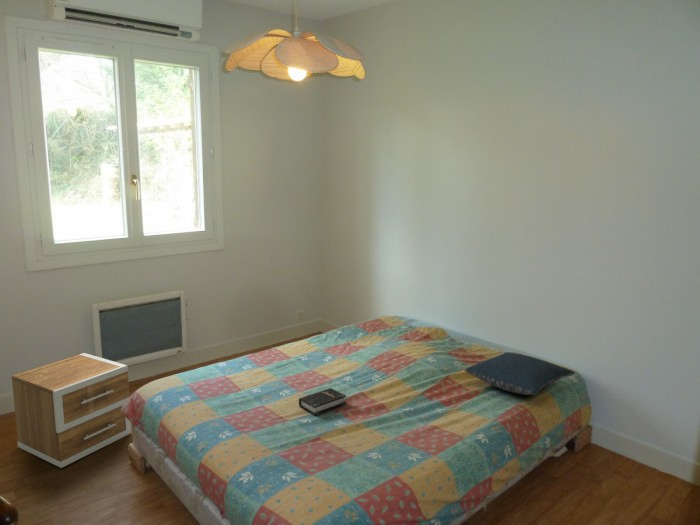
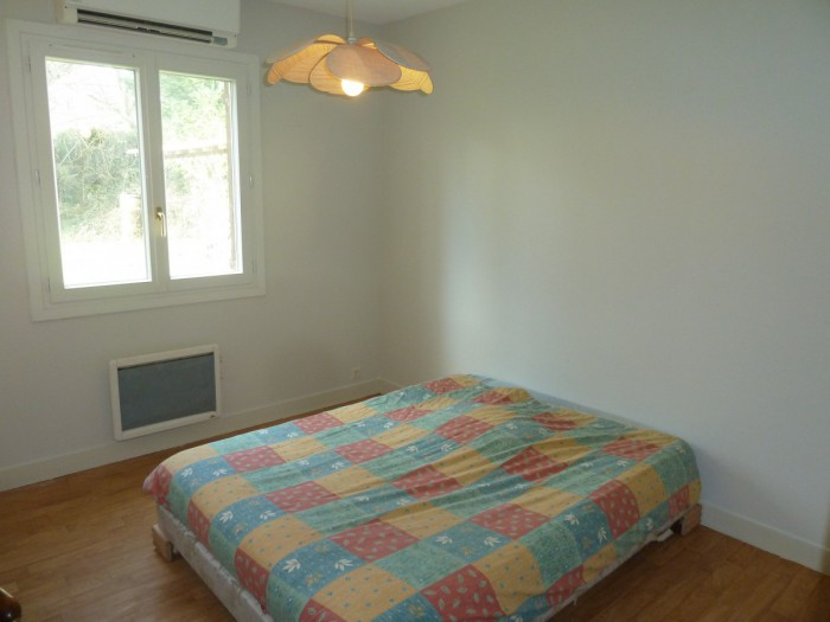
- hardback book [298,387,347,416]
- nightstand [10,352,132,469]
- pillow [464,351,576,396]
